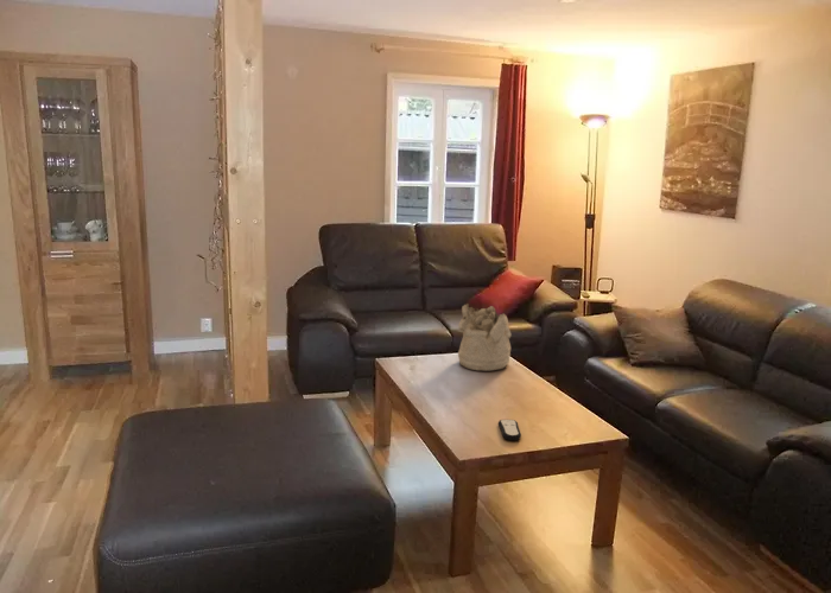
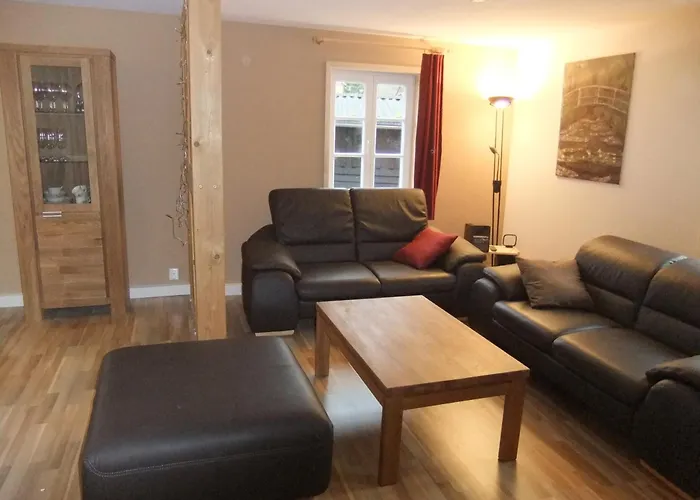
- mineral sample [457,302,513,372]
- remote control [497,419,522,441]
